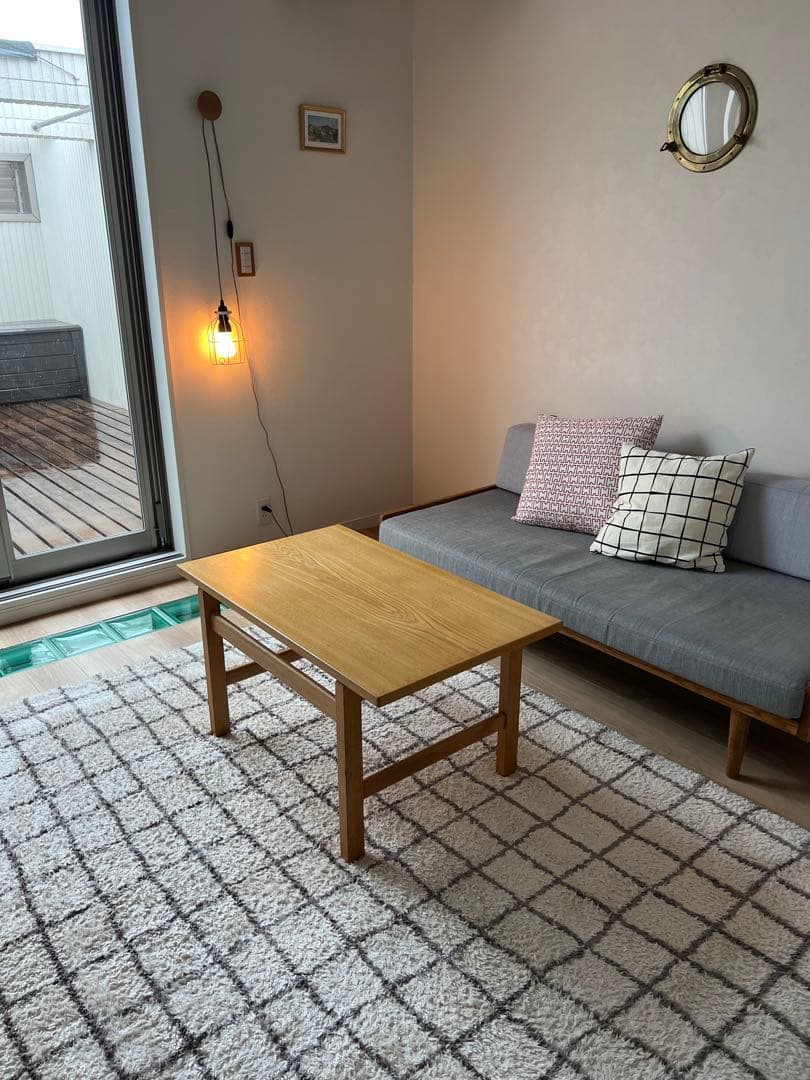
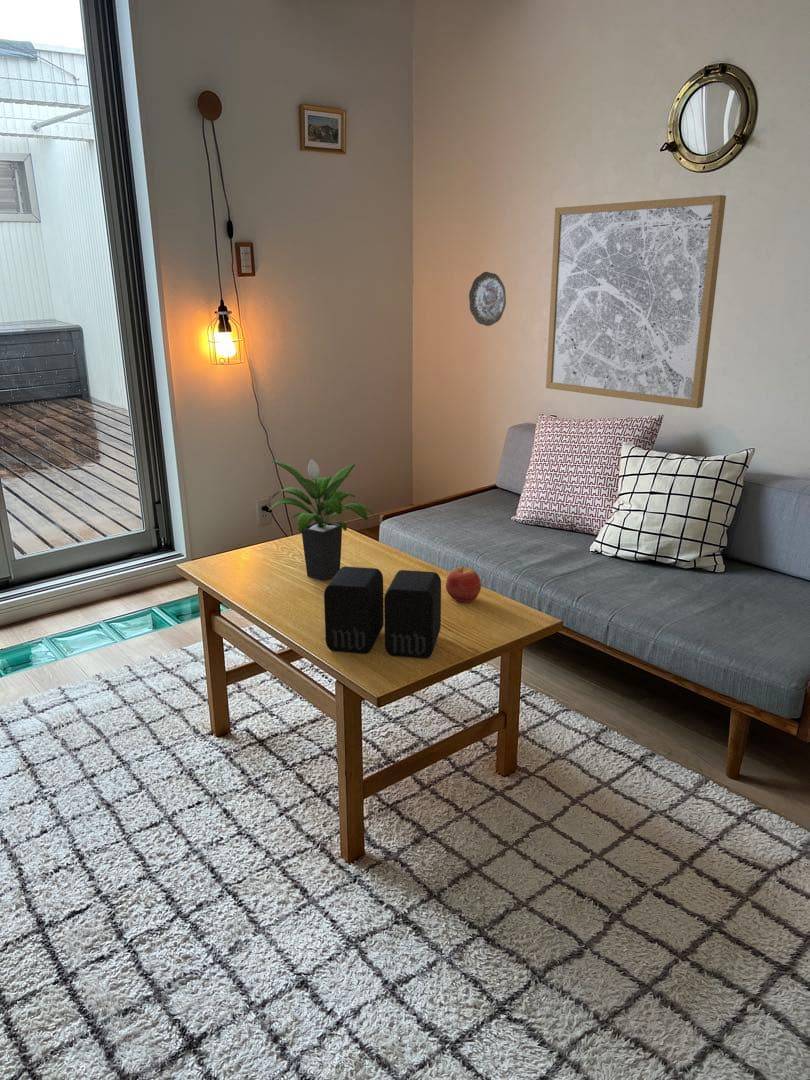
+ potted plant [268,459,376,581]
+ speaker [323,566,442,660]
+ apple [445,566,482,604]
+ decorative plate [468,271,507,327]
+ wall art [545,194,727,409]
